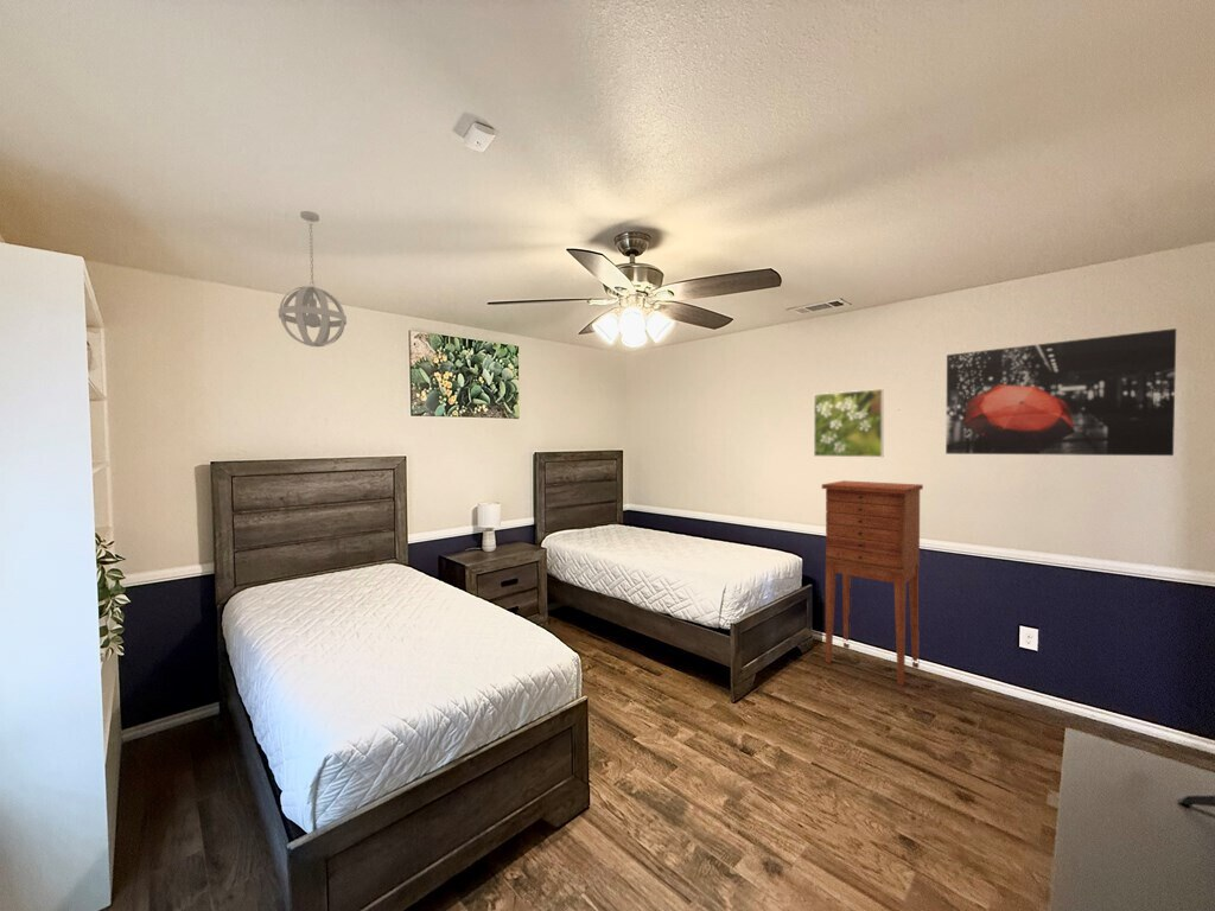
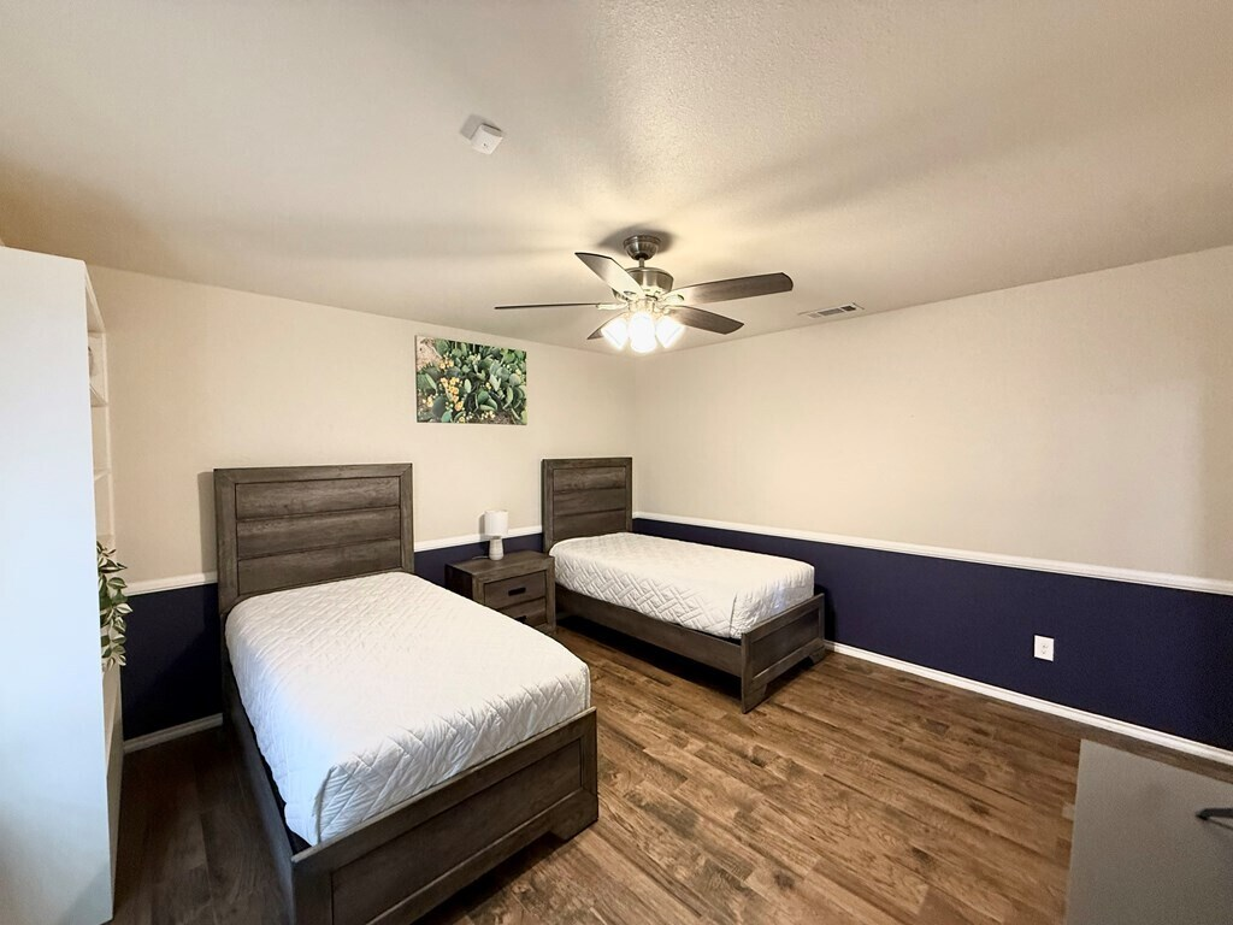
- wall art [944,327,1177,457]
- pendant light [278,210,348,348]
- cabinet [821,479,924,687]
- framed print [813,388,885,458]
